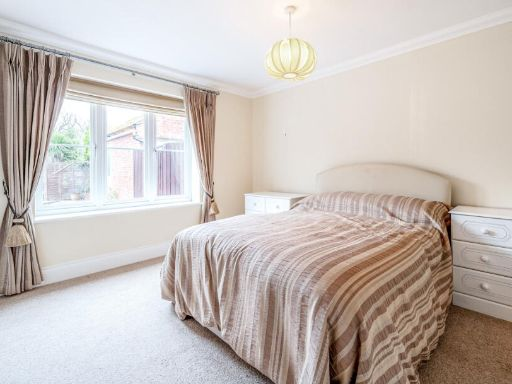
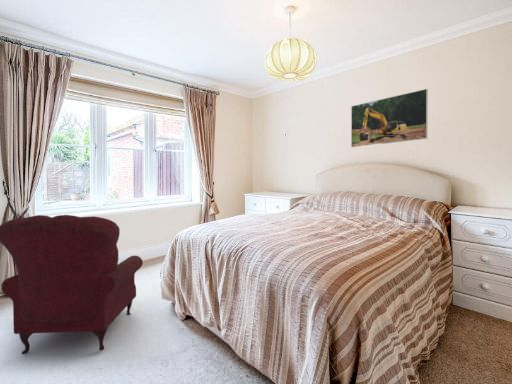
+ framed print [350,88,429,148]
+ armchair [0,214,144,355]
